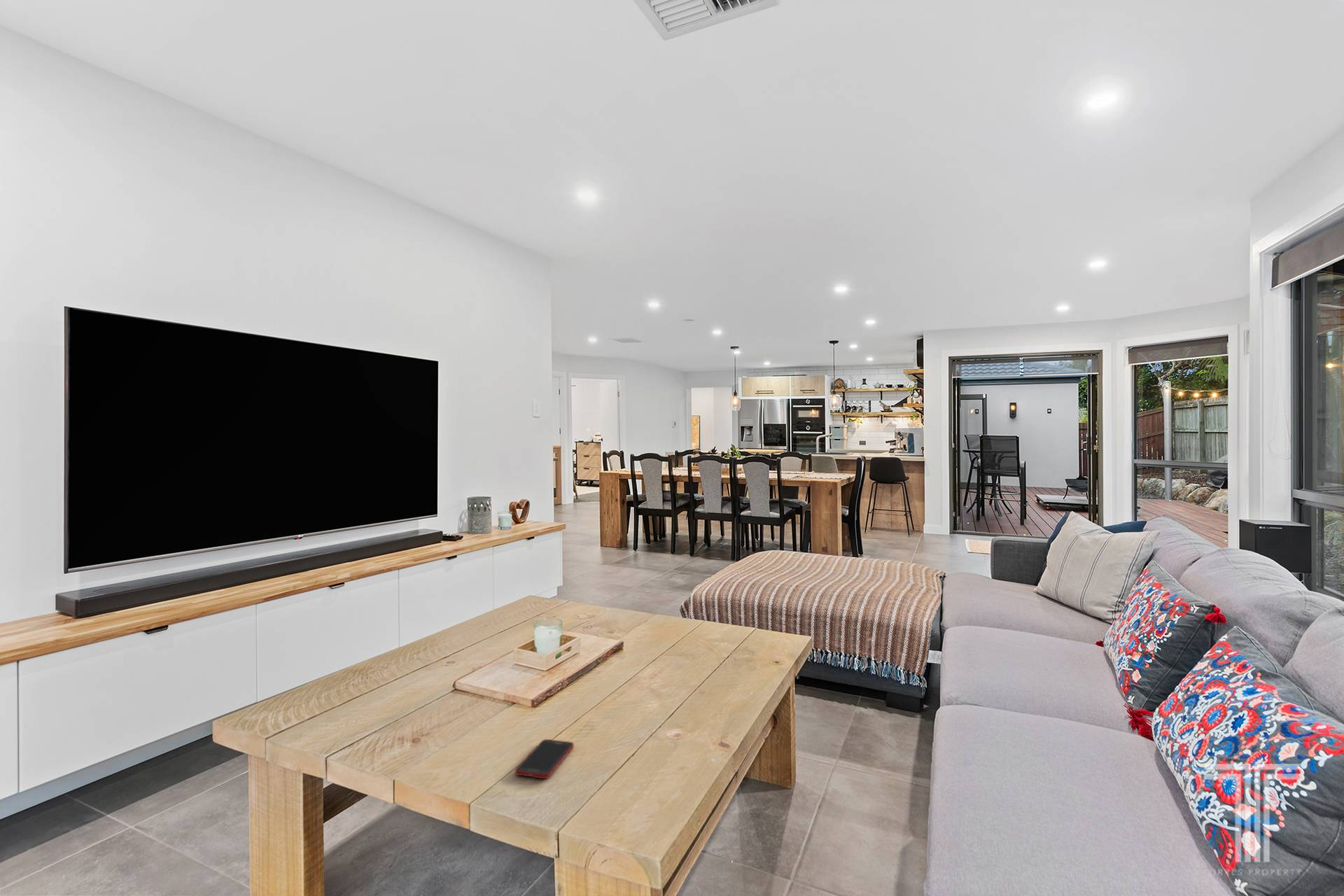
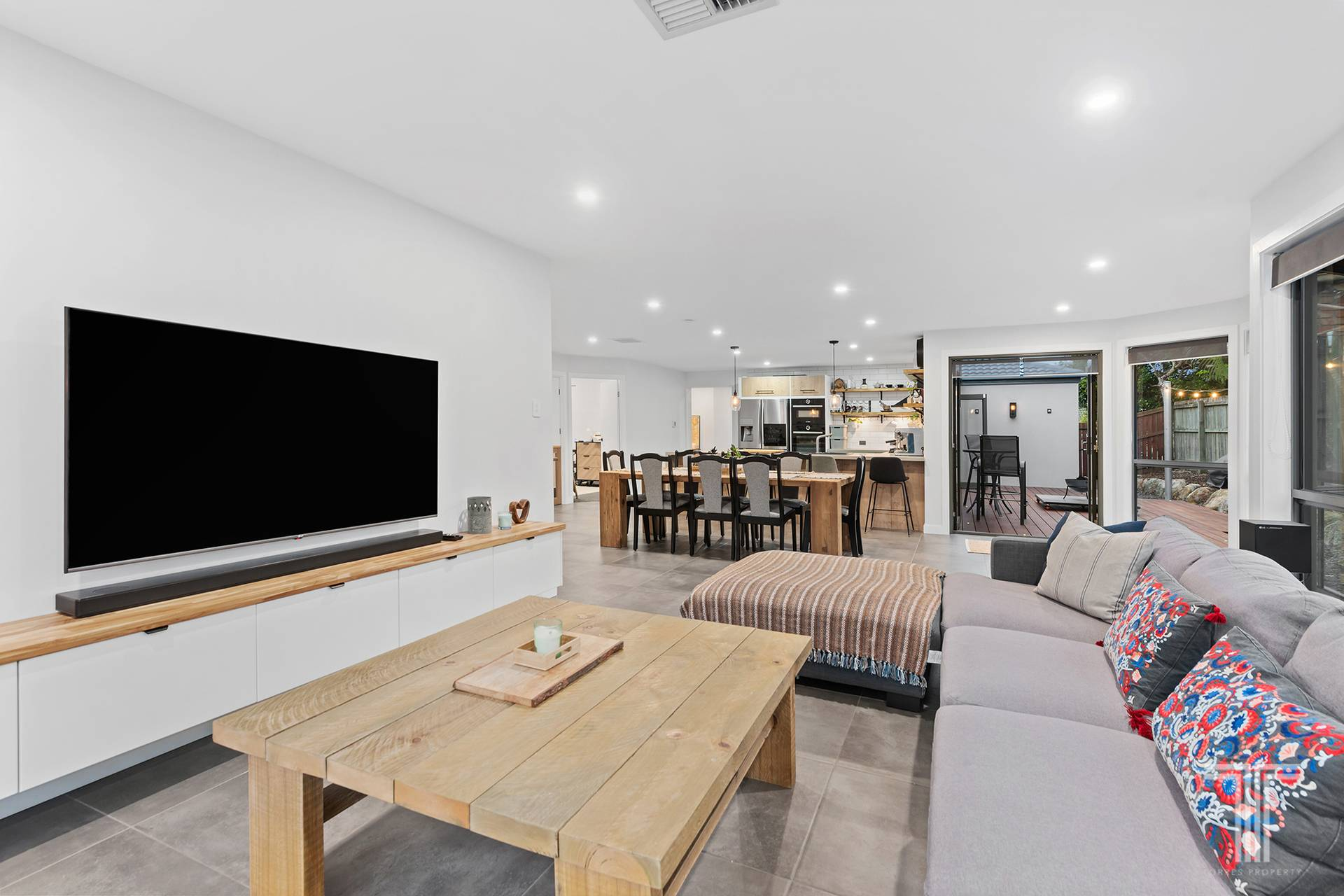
- cell phone [514,738,574,779]
